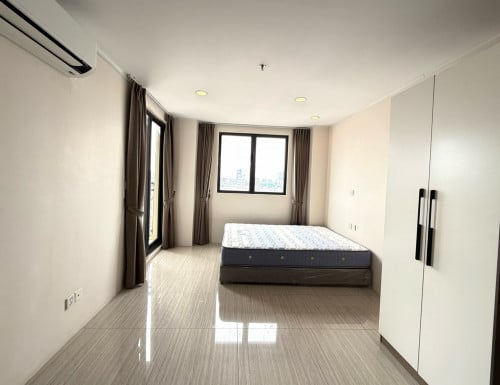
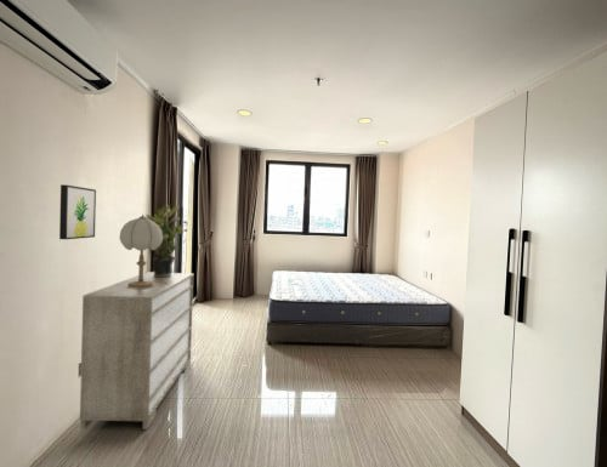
+ wall art [58,183,97,240]
+ potted plant [144,203,185,278]
+ dresser [79,270,195,431]
+ table lamp [119,213,164,287]
